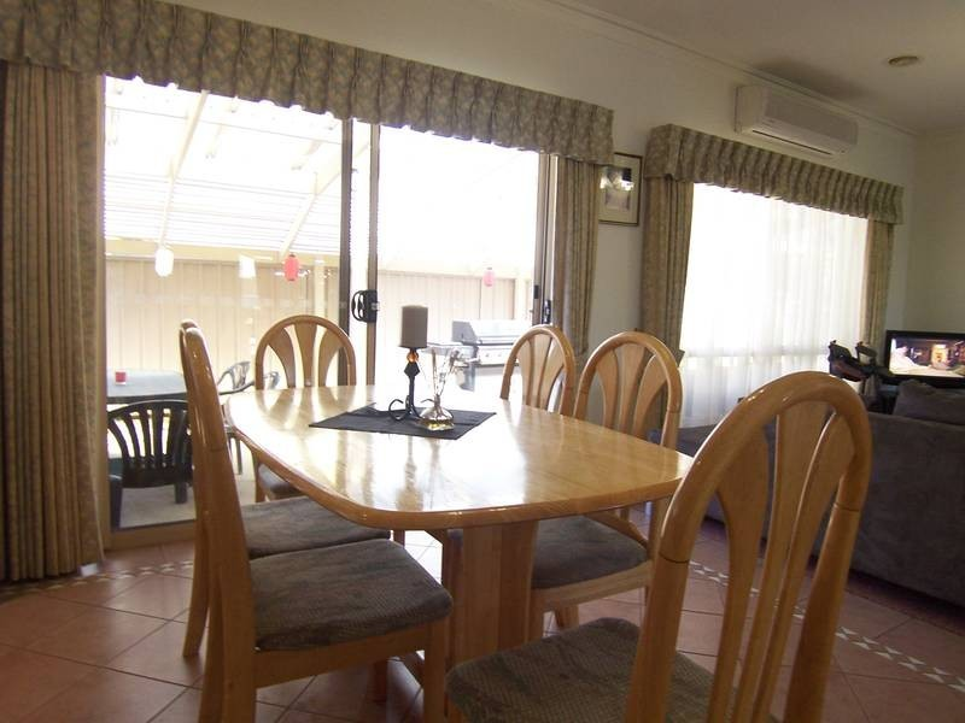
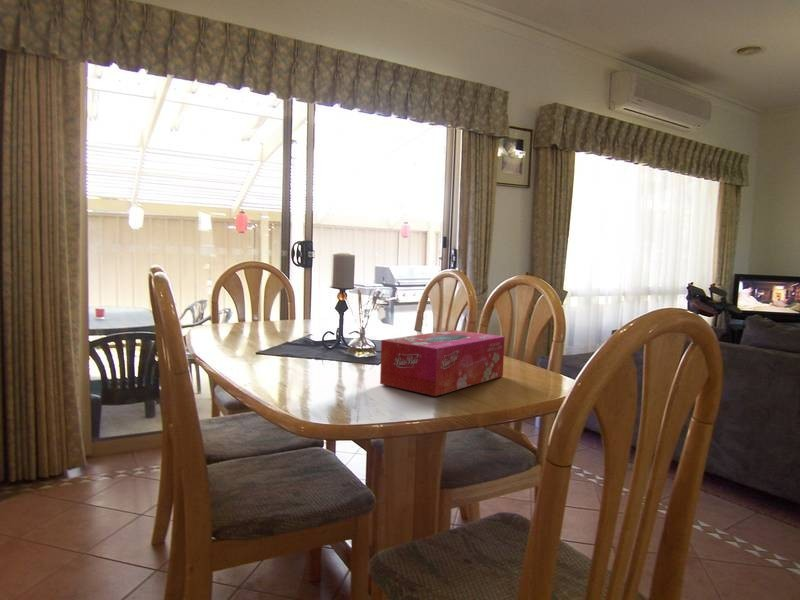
+ tissue box [379,329,506,397]
